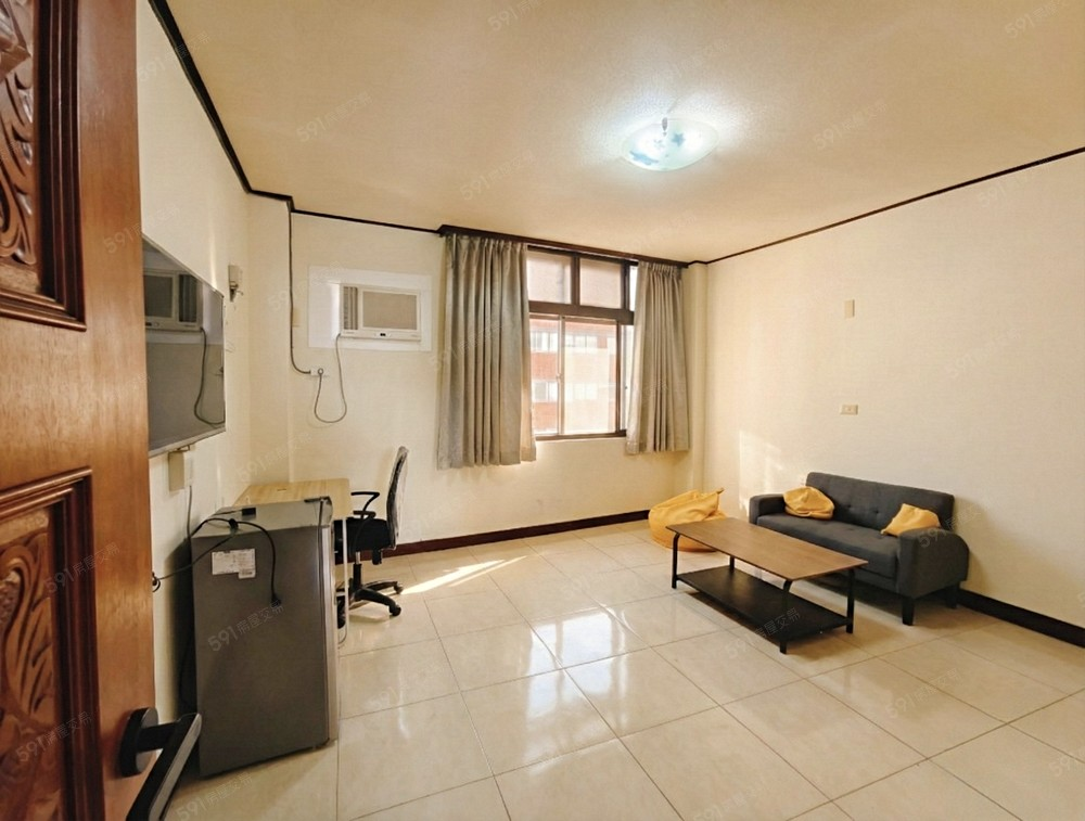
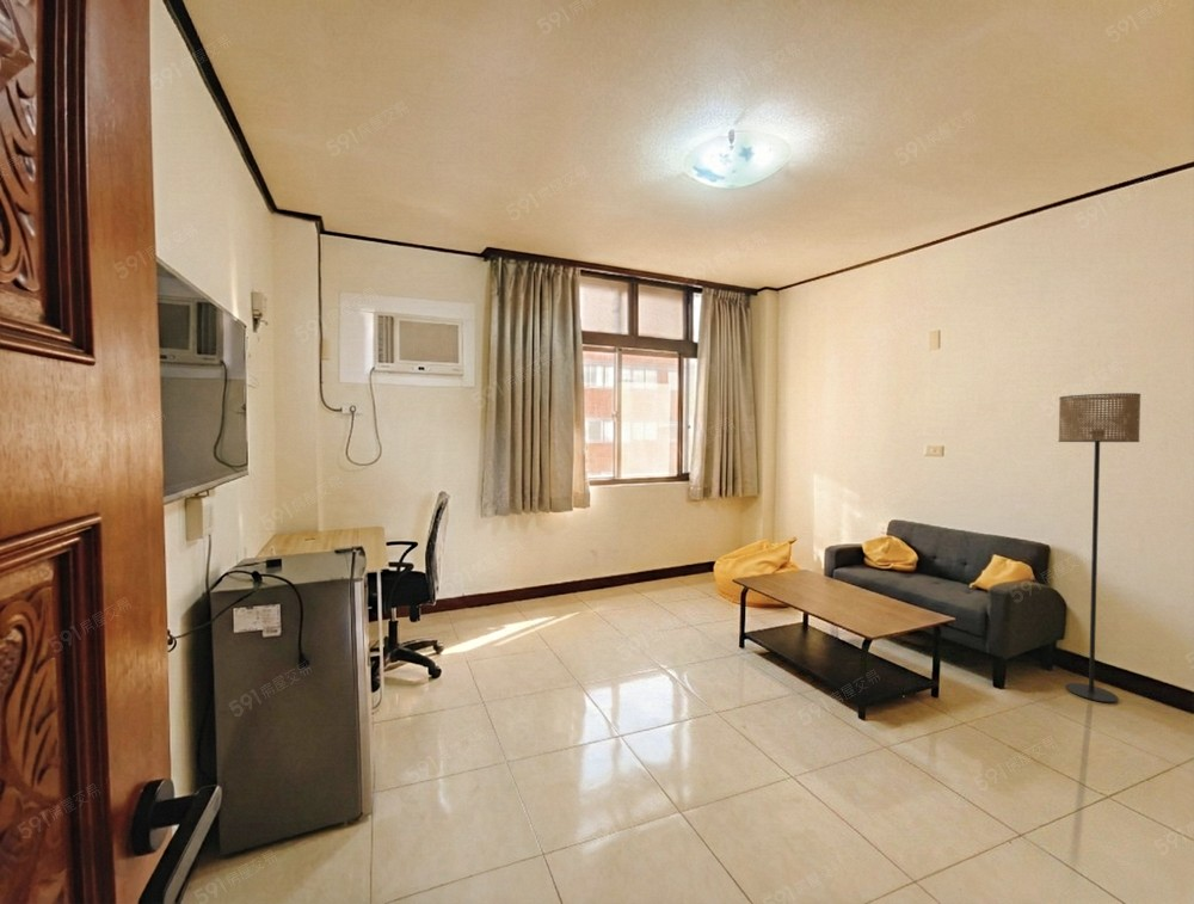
+ floor lamp [1057,392,1141,703]
